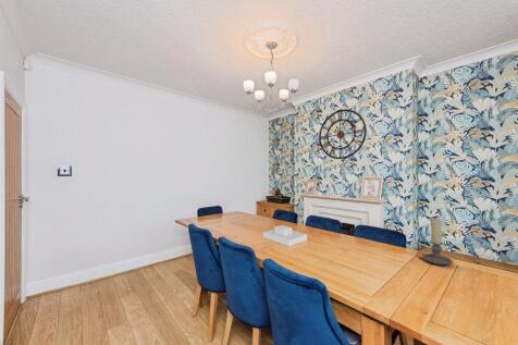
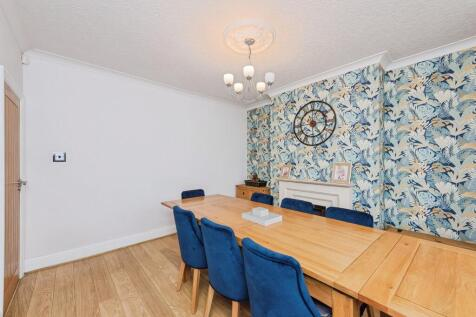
- candle holder [416,217,454,266]
